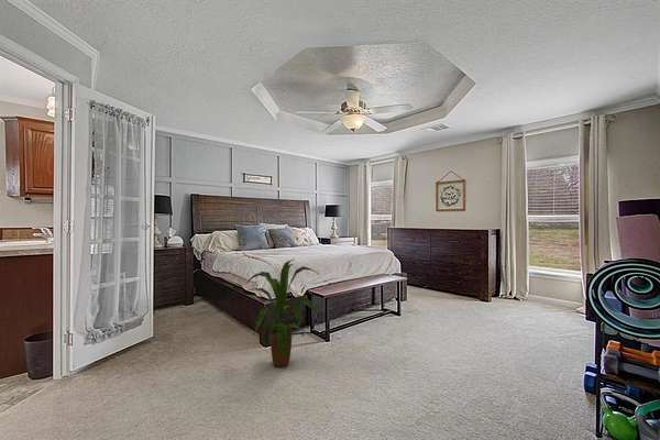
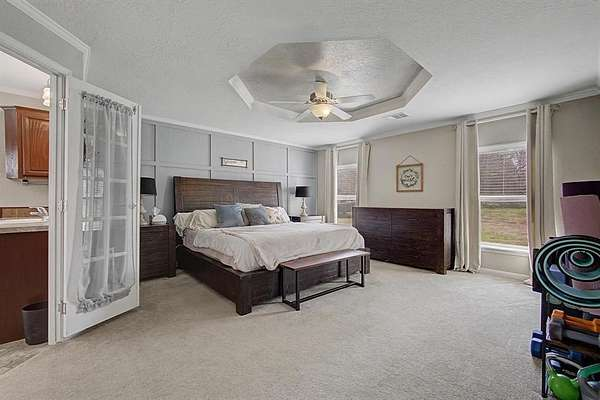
- house plant [244,257,320,367]
